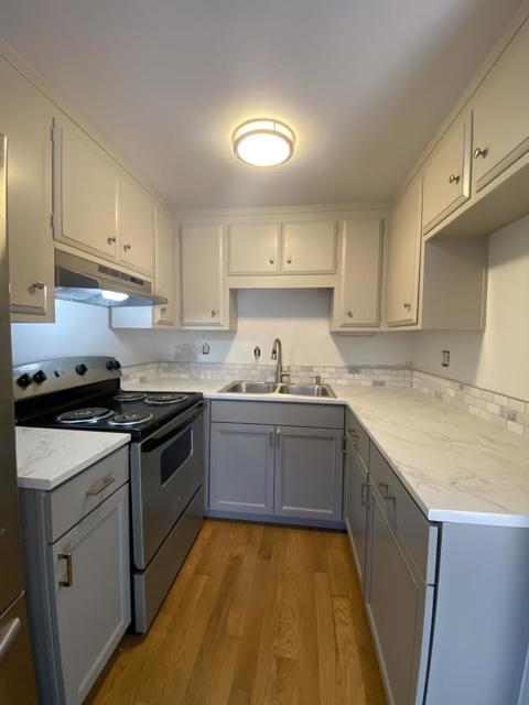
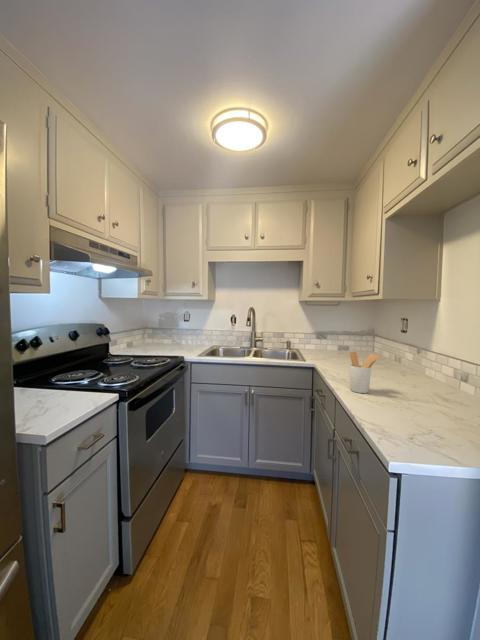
+ utensil holder [349,351,380,394]
